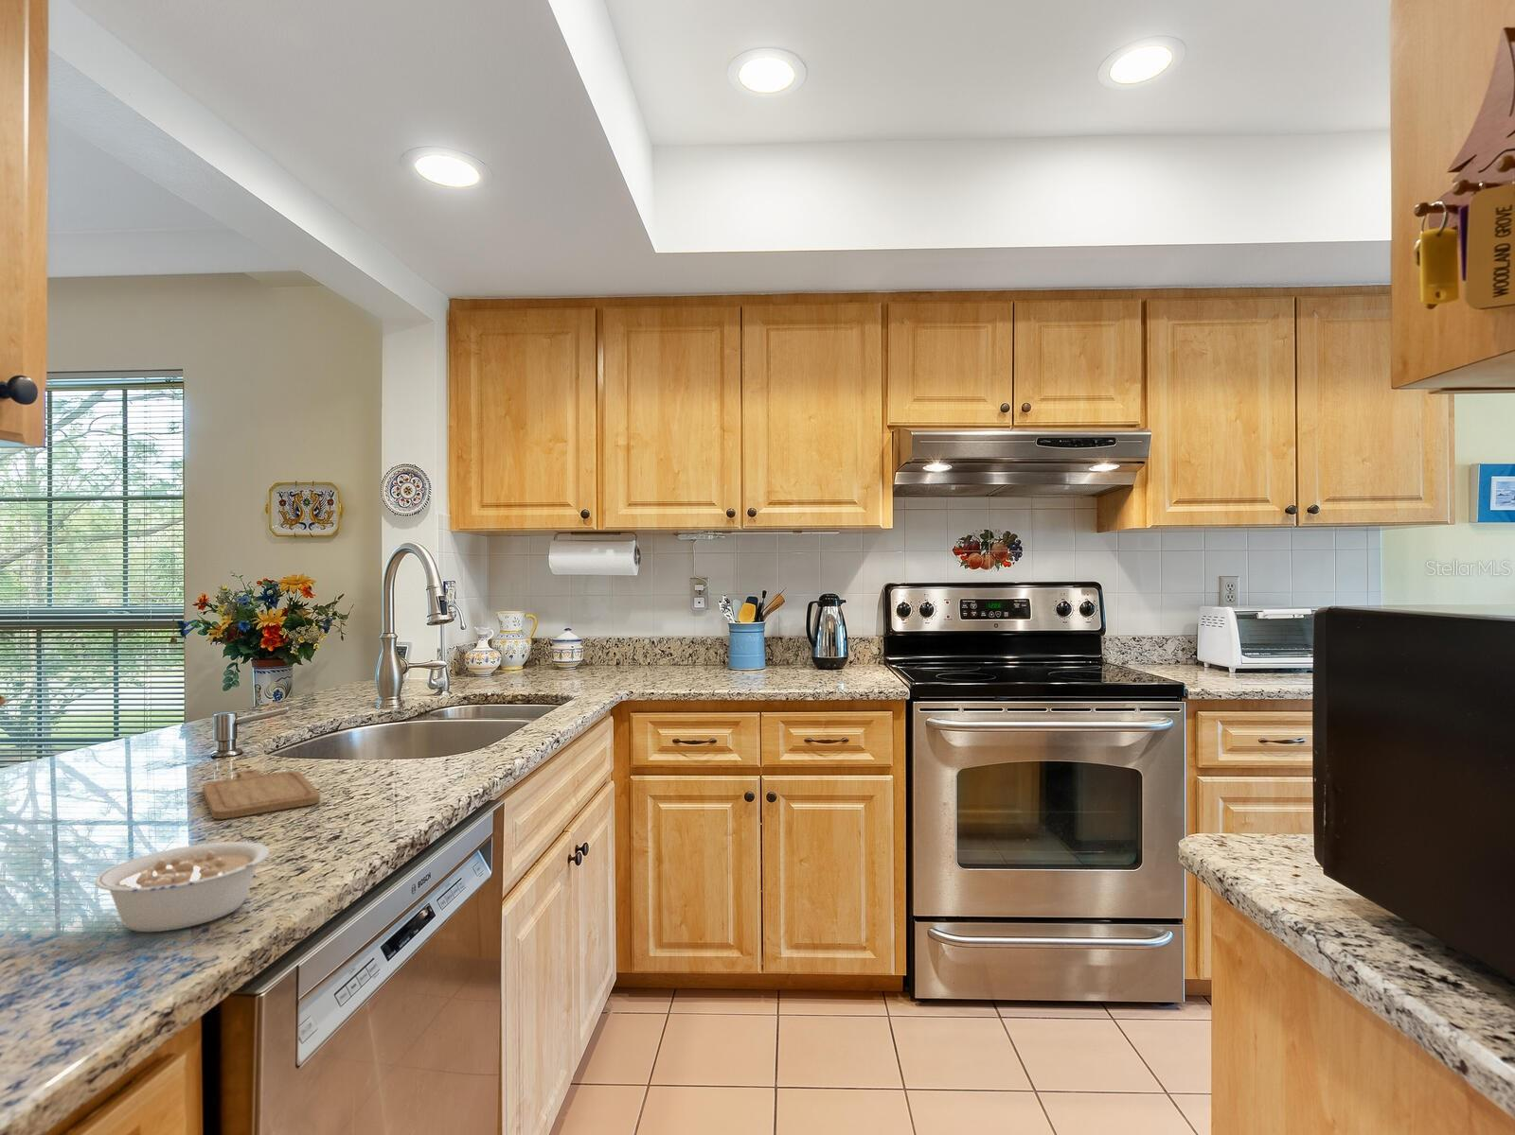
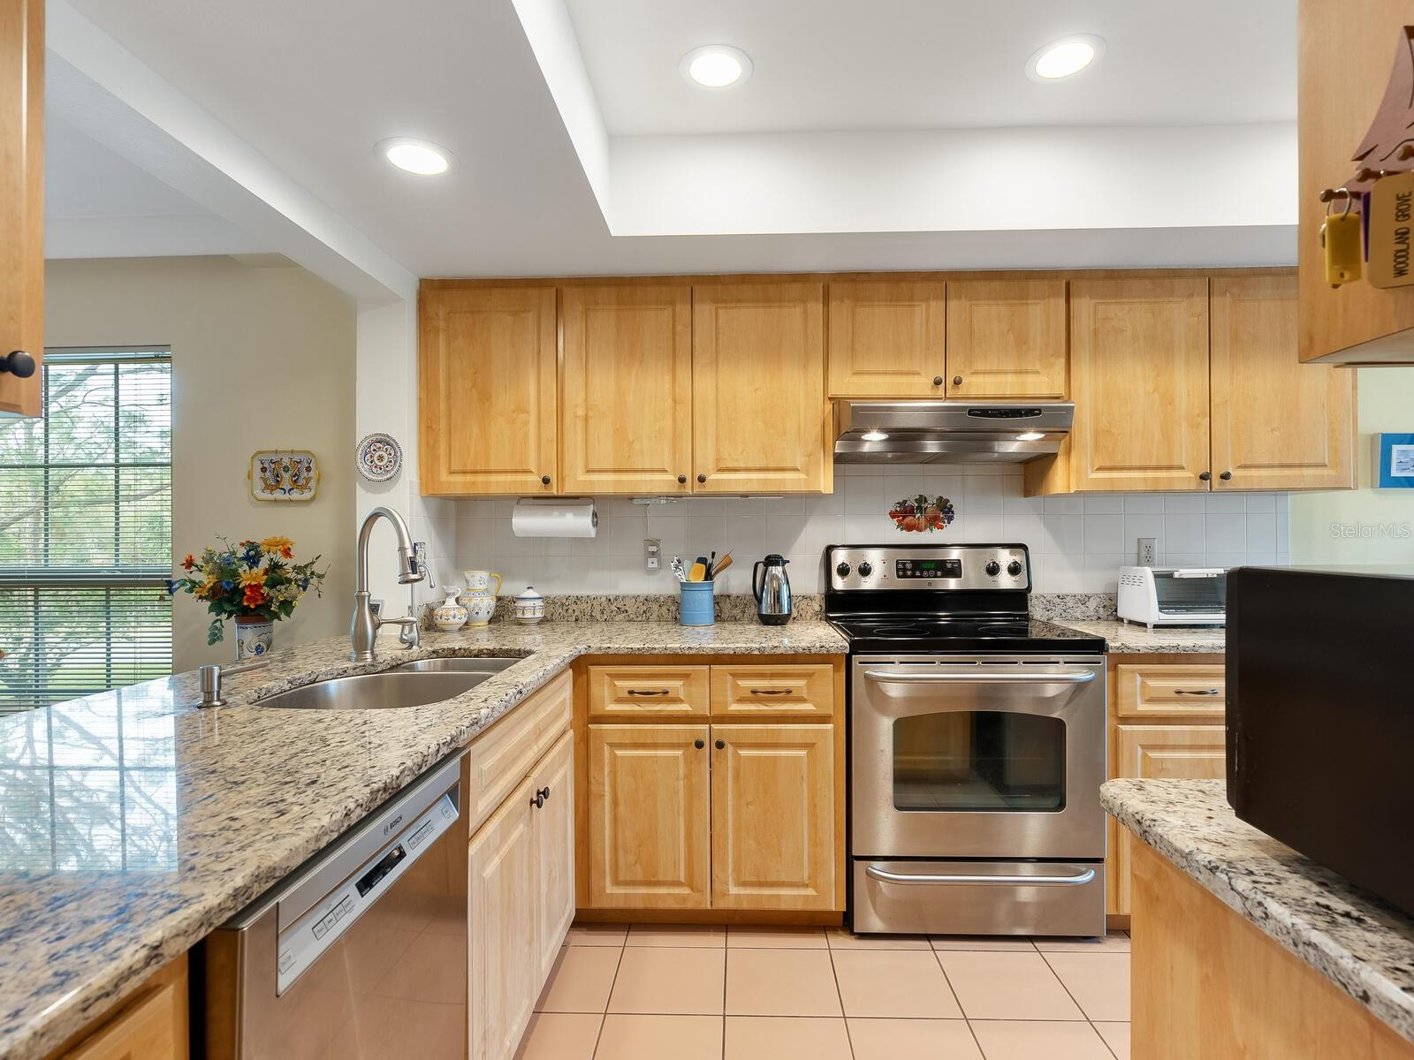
- chopping board [202,768,321,820]
- legume [94,841,283,932]
